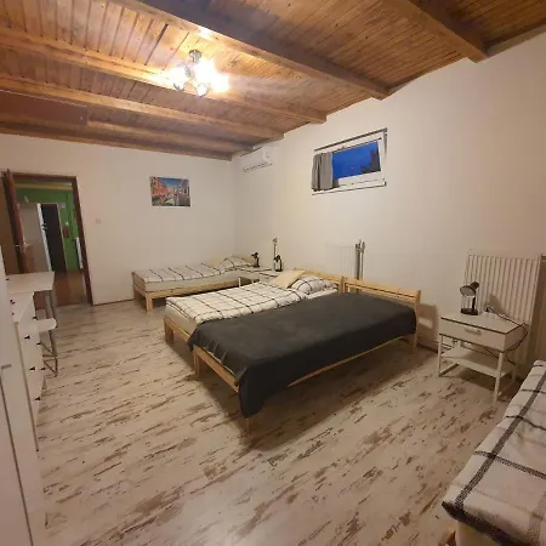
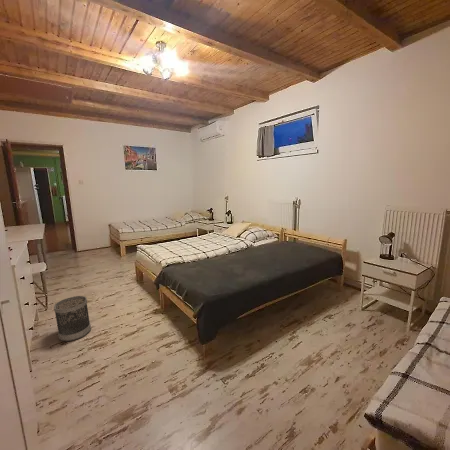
+ wastebasket [53,295,92,342]
